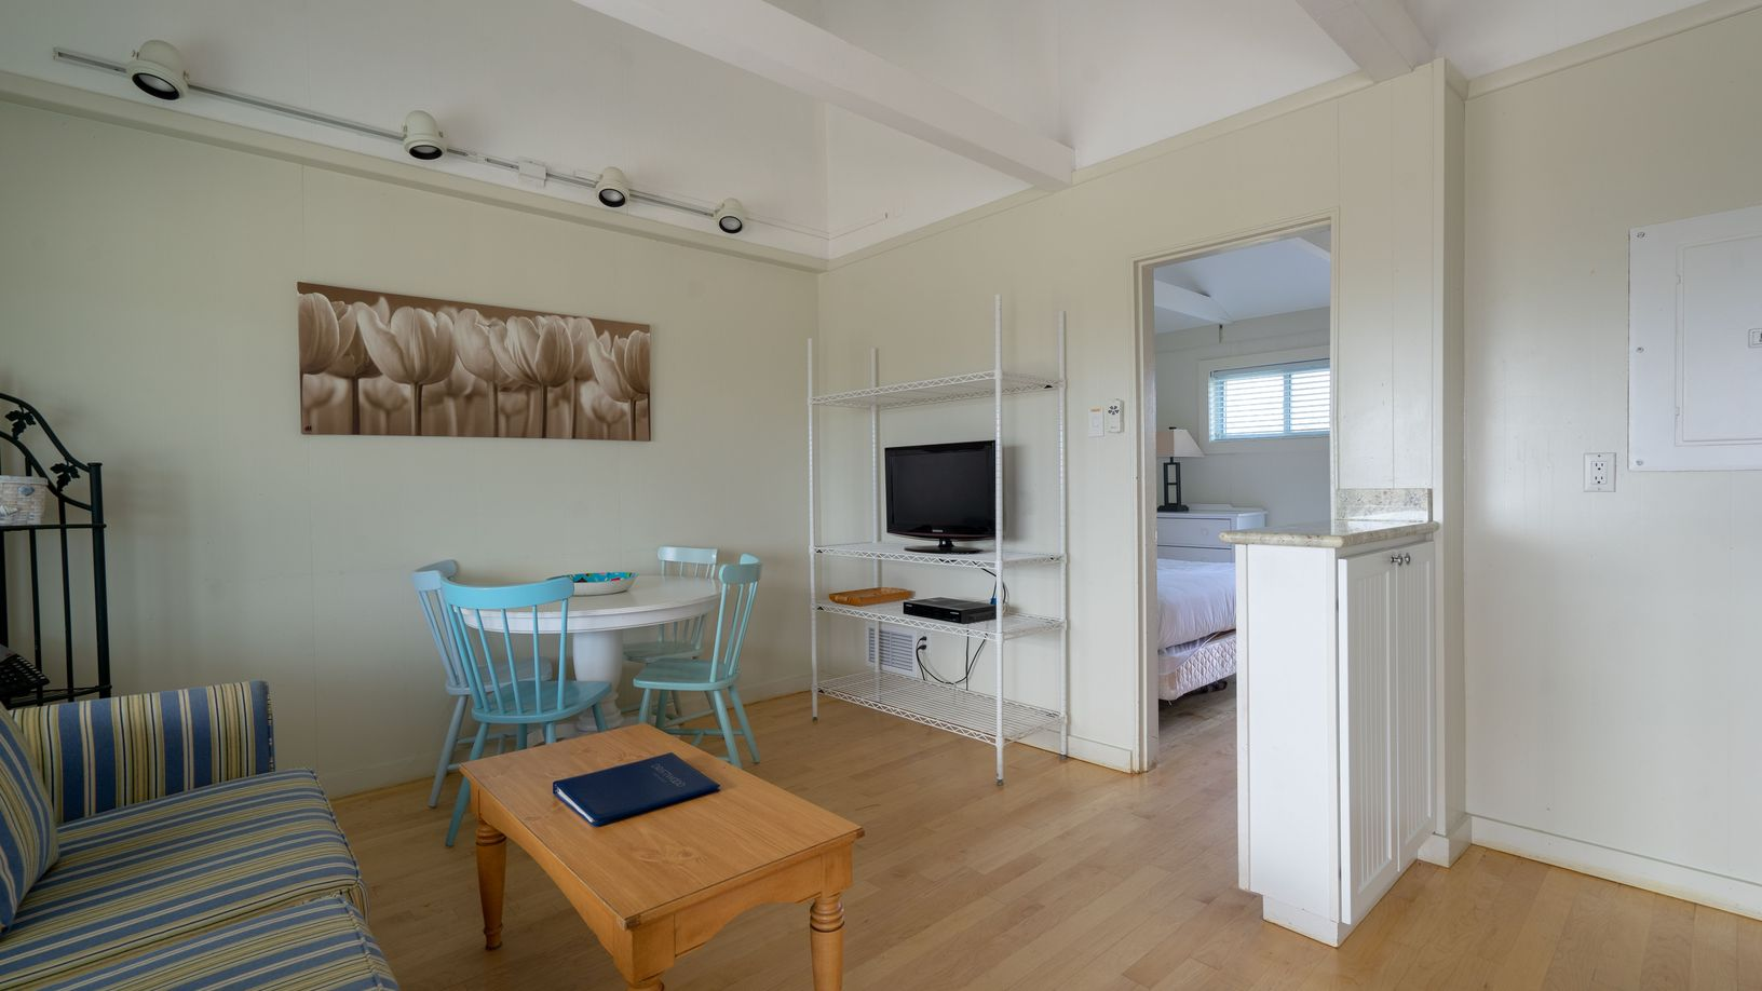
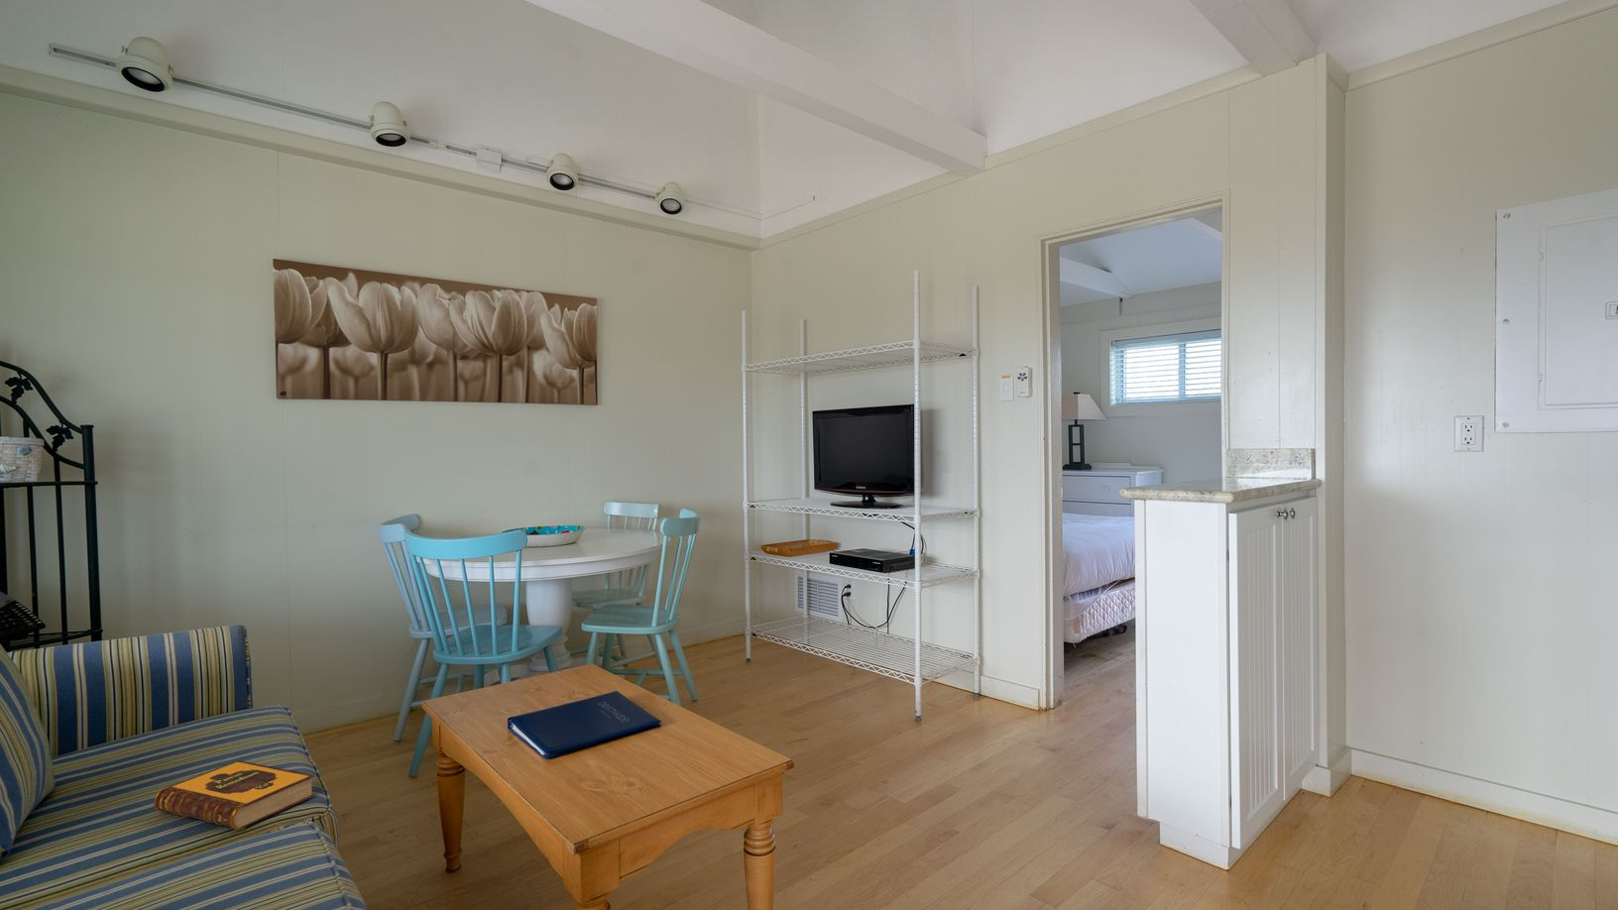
+ hardback book [152,759,316,831]
